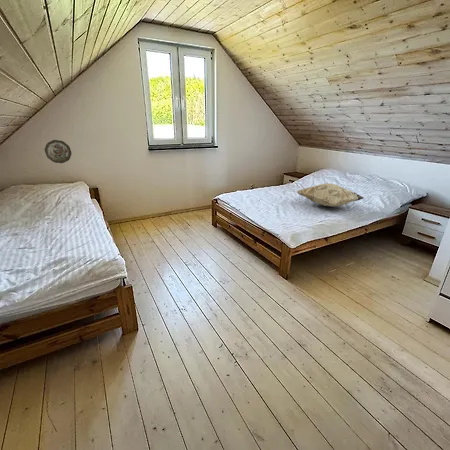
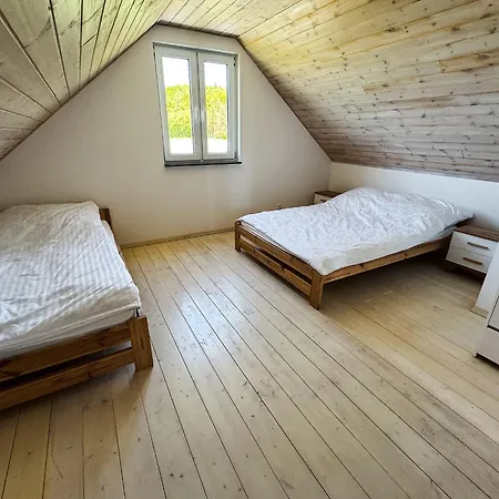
- decorative plate [44,139,73,164]
- decorative pillow [296,182,364,208]
